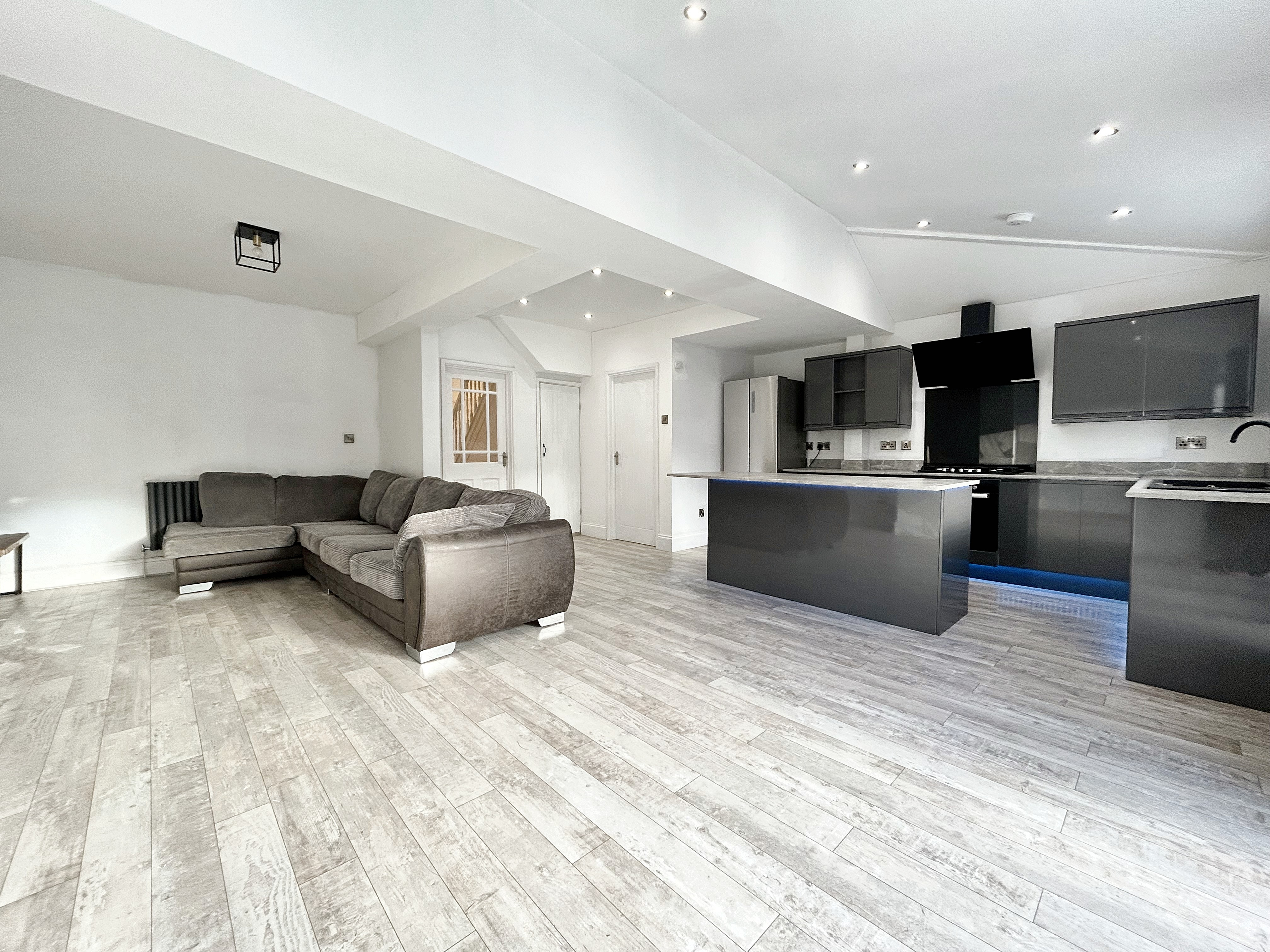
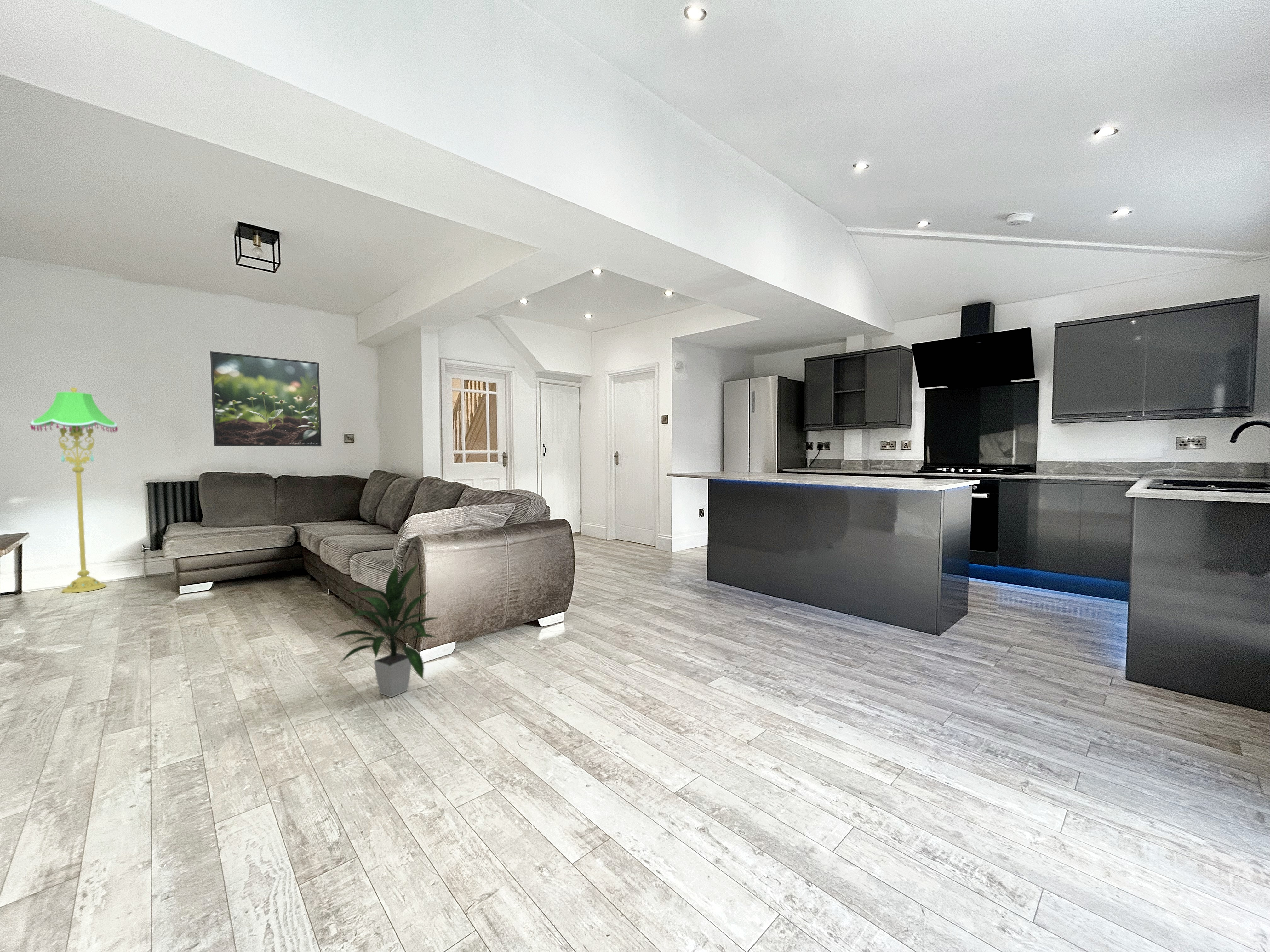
+ floor lamp [30,387,118,593]
+ indoor plant [328,562,441,698]
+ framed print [210,351,322,447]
